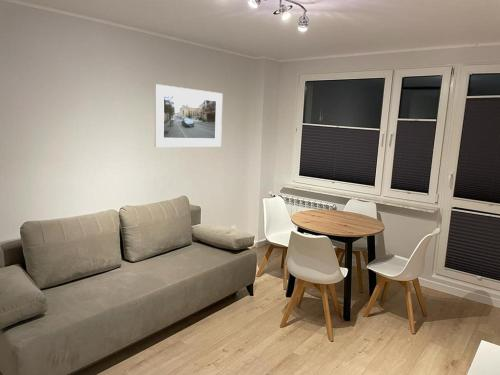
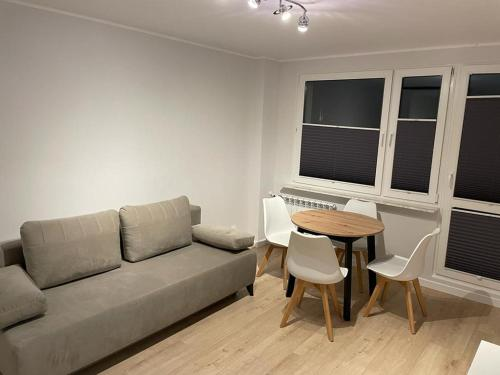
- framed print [154,83,223,148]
